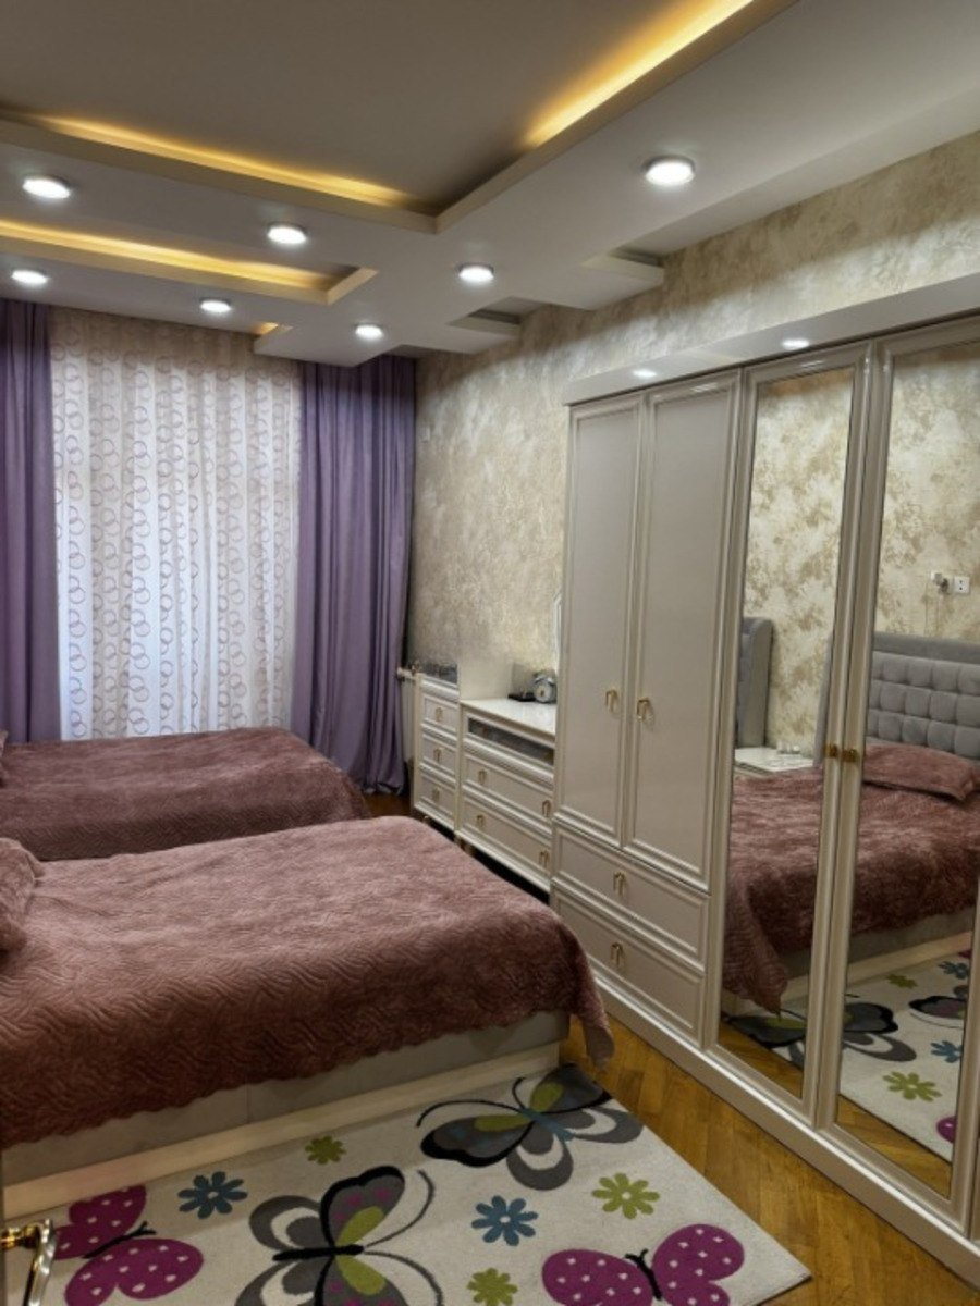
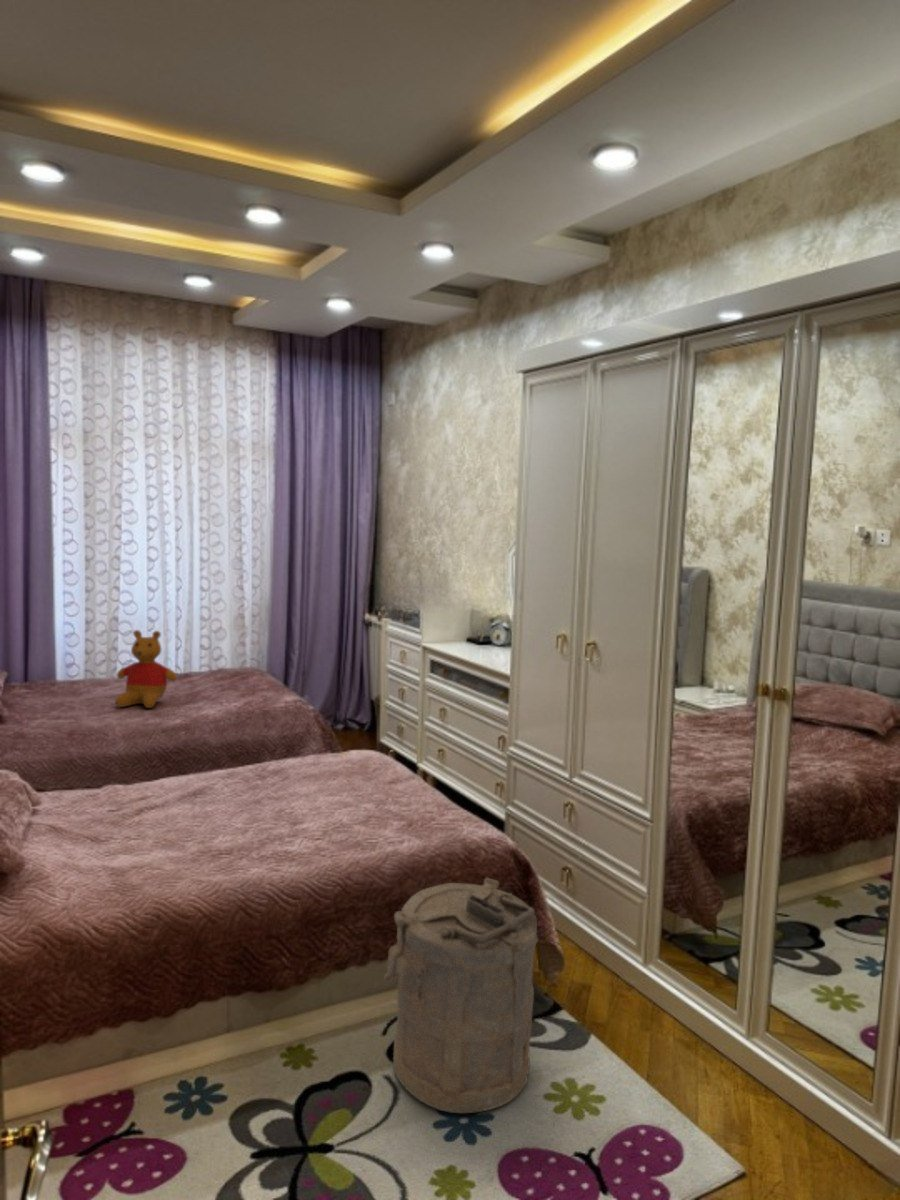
+ teddy bear [114,629,178,709]
+ laundry hamper [383,877,539,1114]
